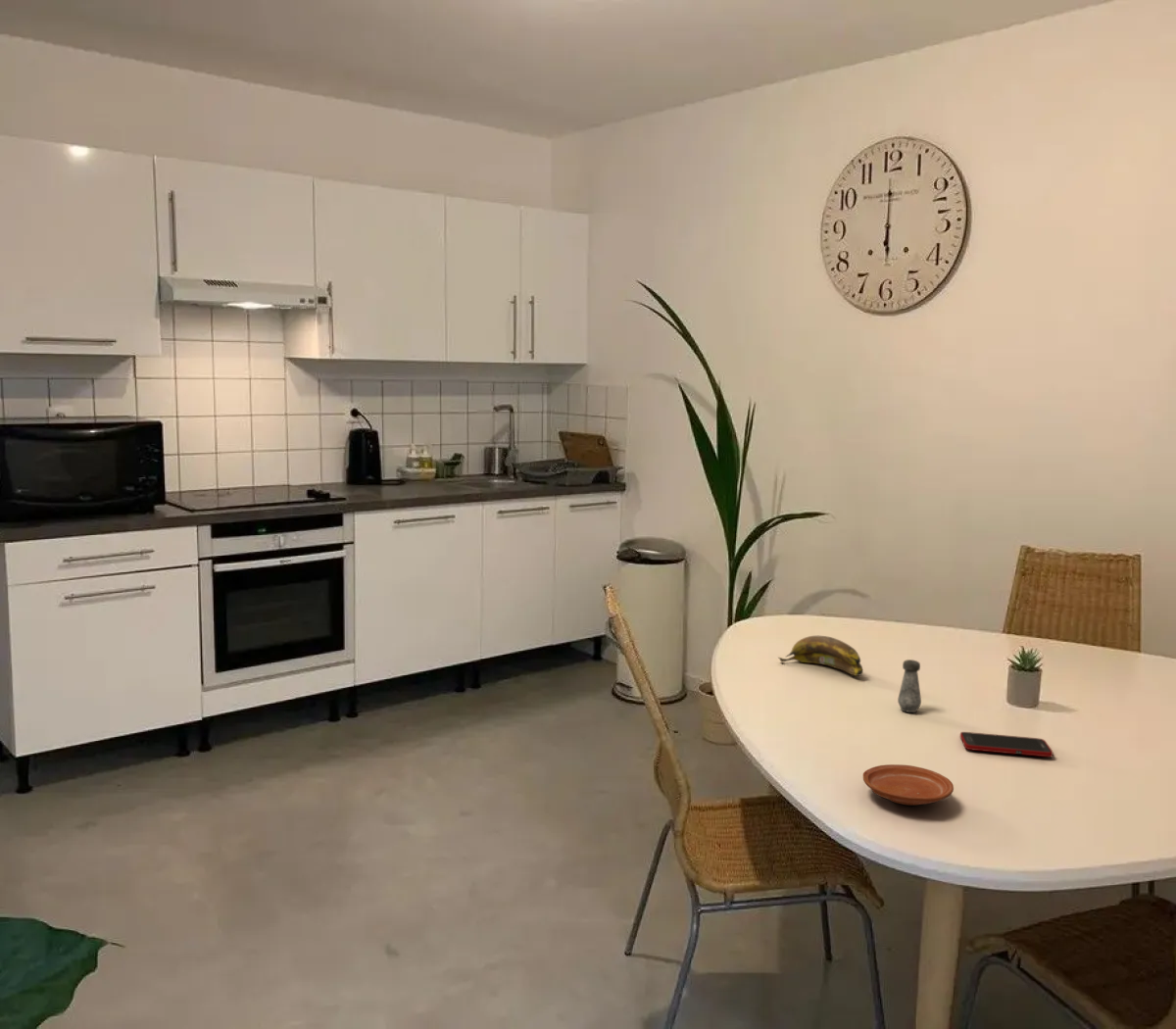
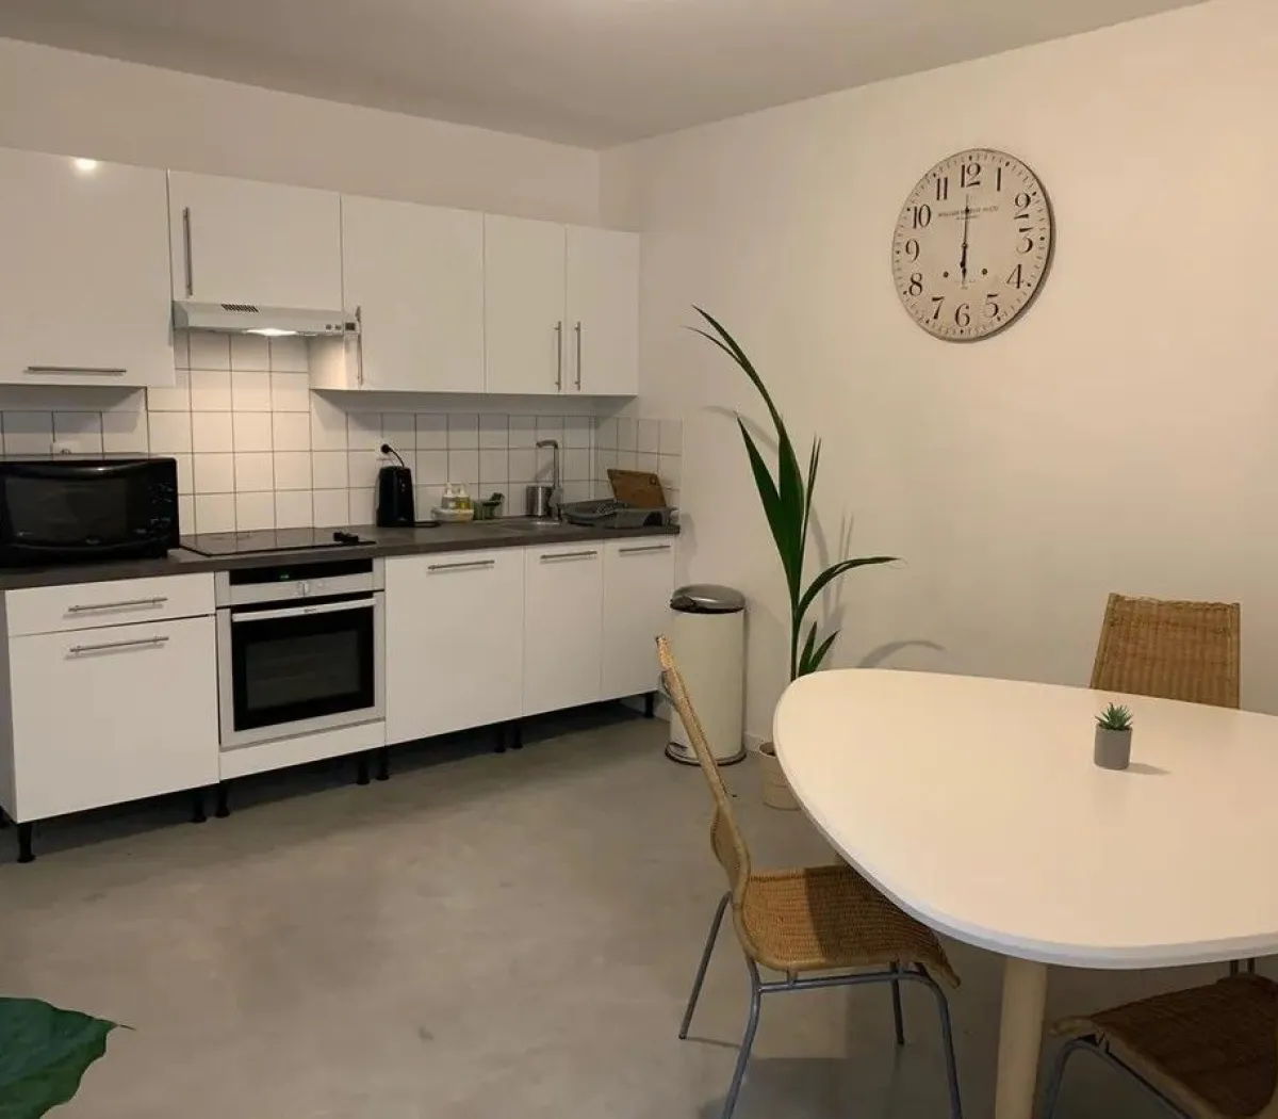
- plate [862,763,955,807]
- banana [777,635,864,677]
- cell phone [959,731,1054,758]
- salt shaker [897,659,922,713]
